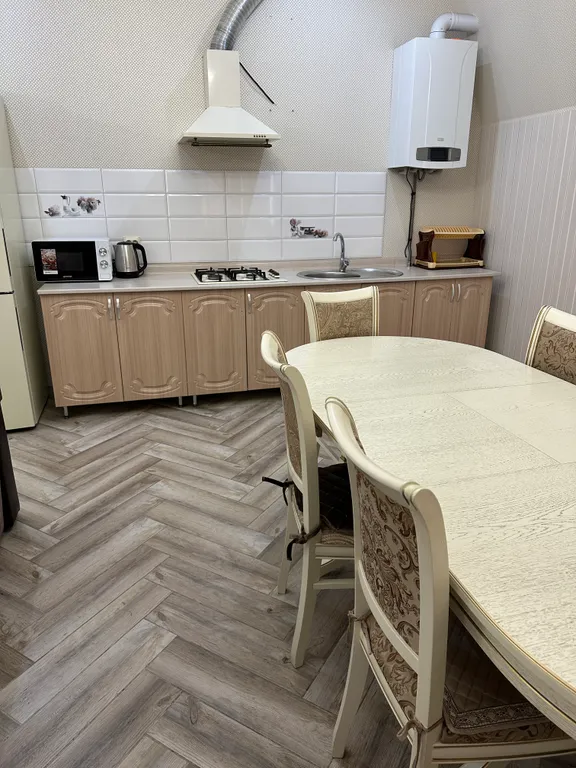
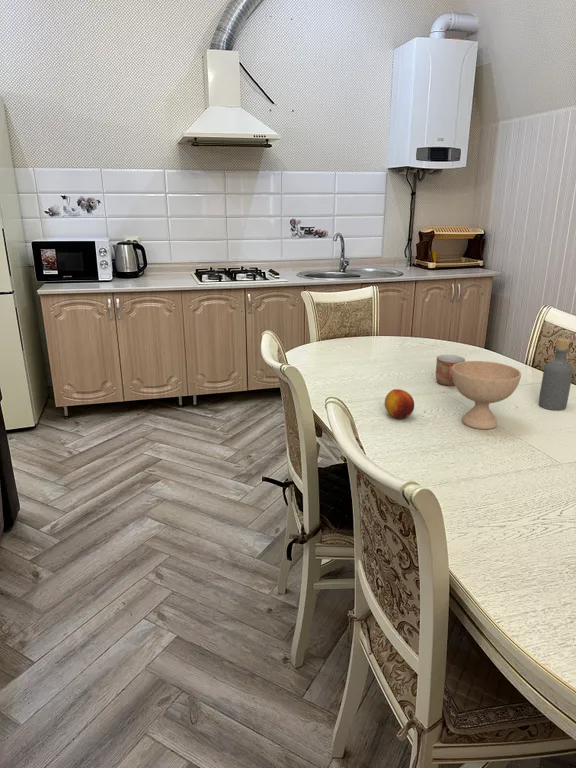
+ mug [435,354,466,387]
+ bowl [452,360,522,430]
+ bottle [538,337,574,411]
+ fruit [384,388,415,420]
